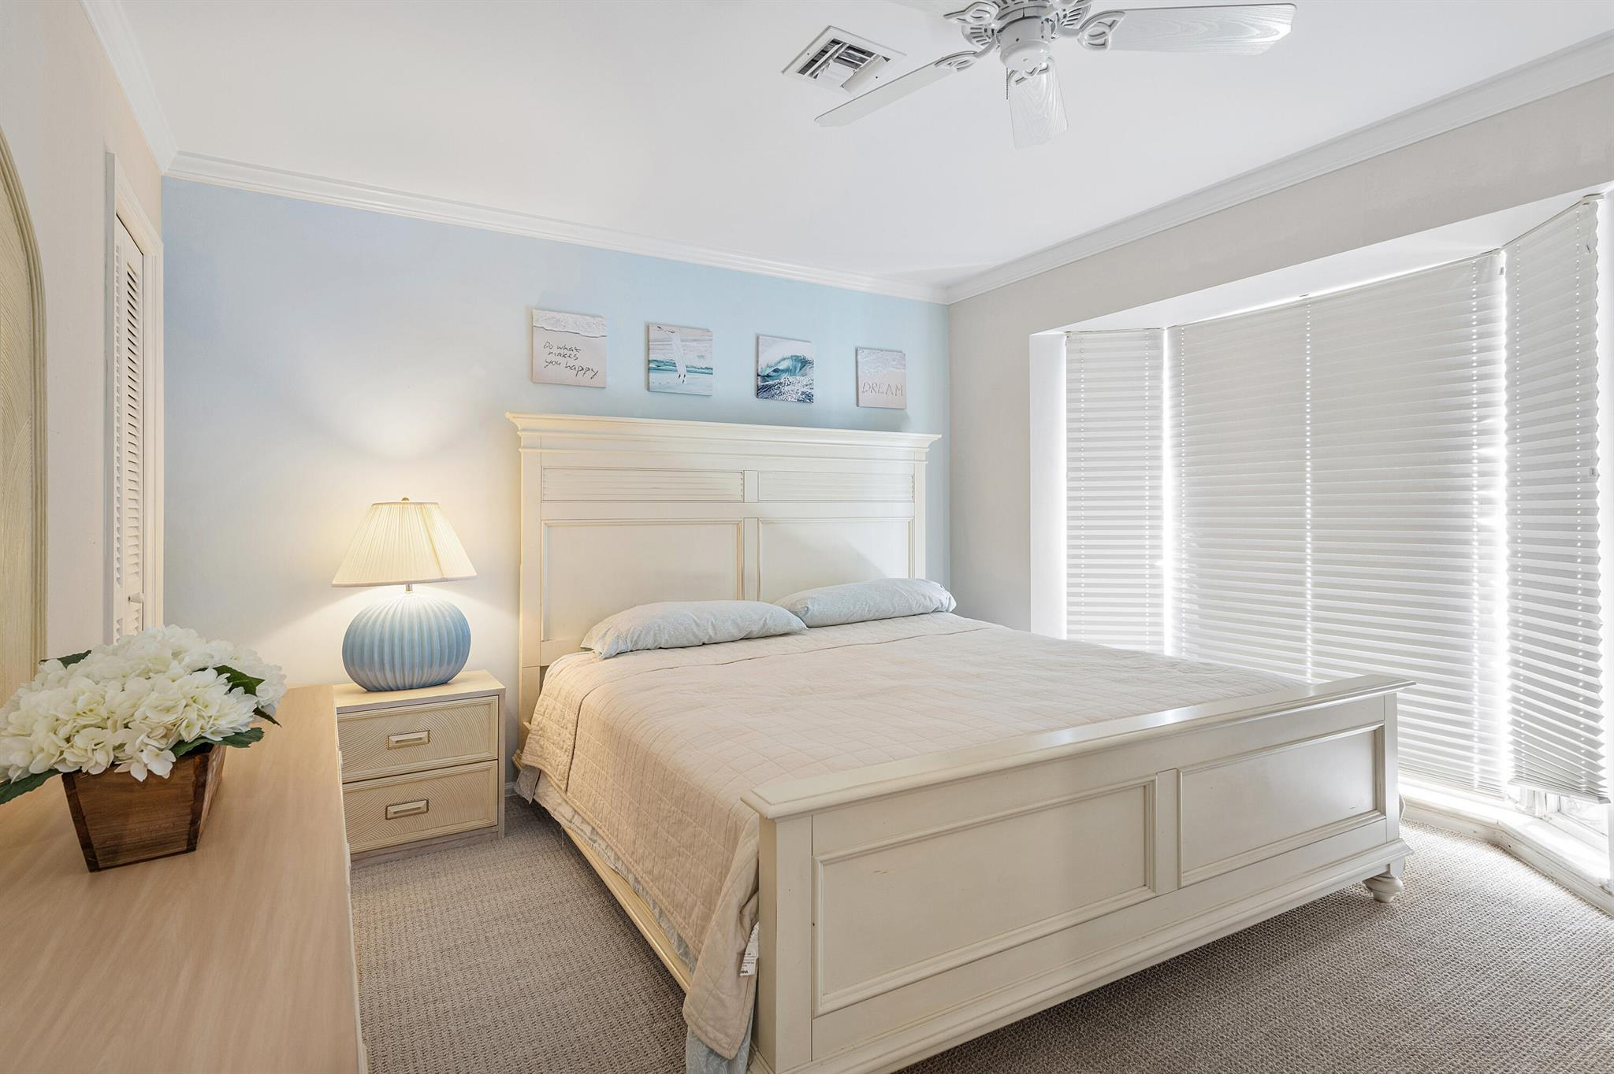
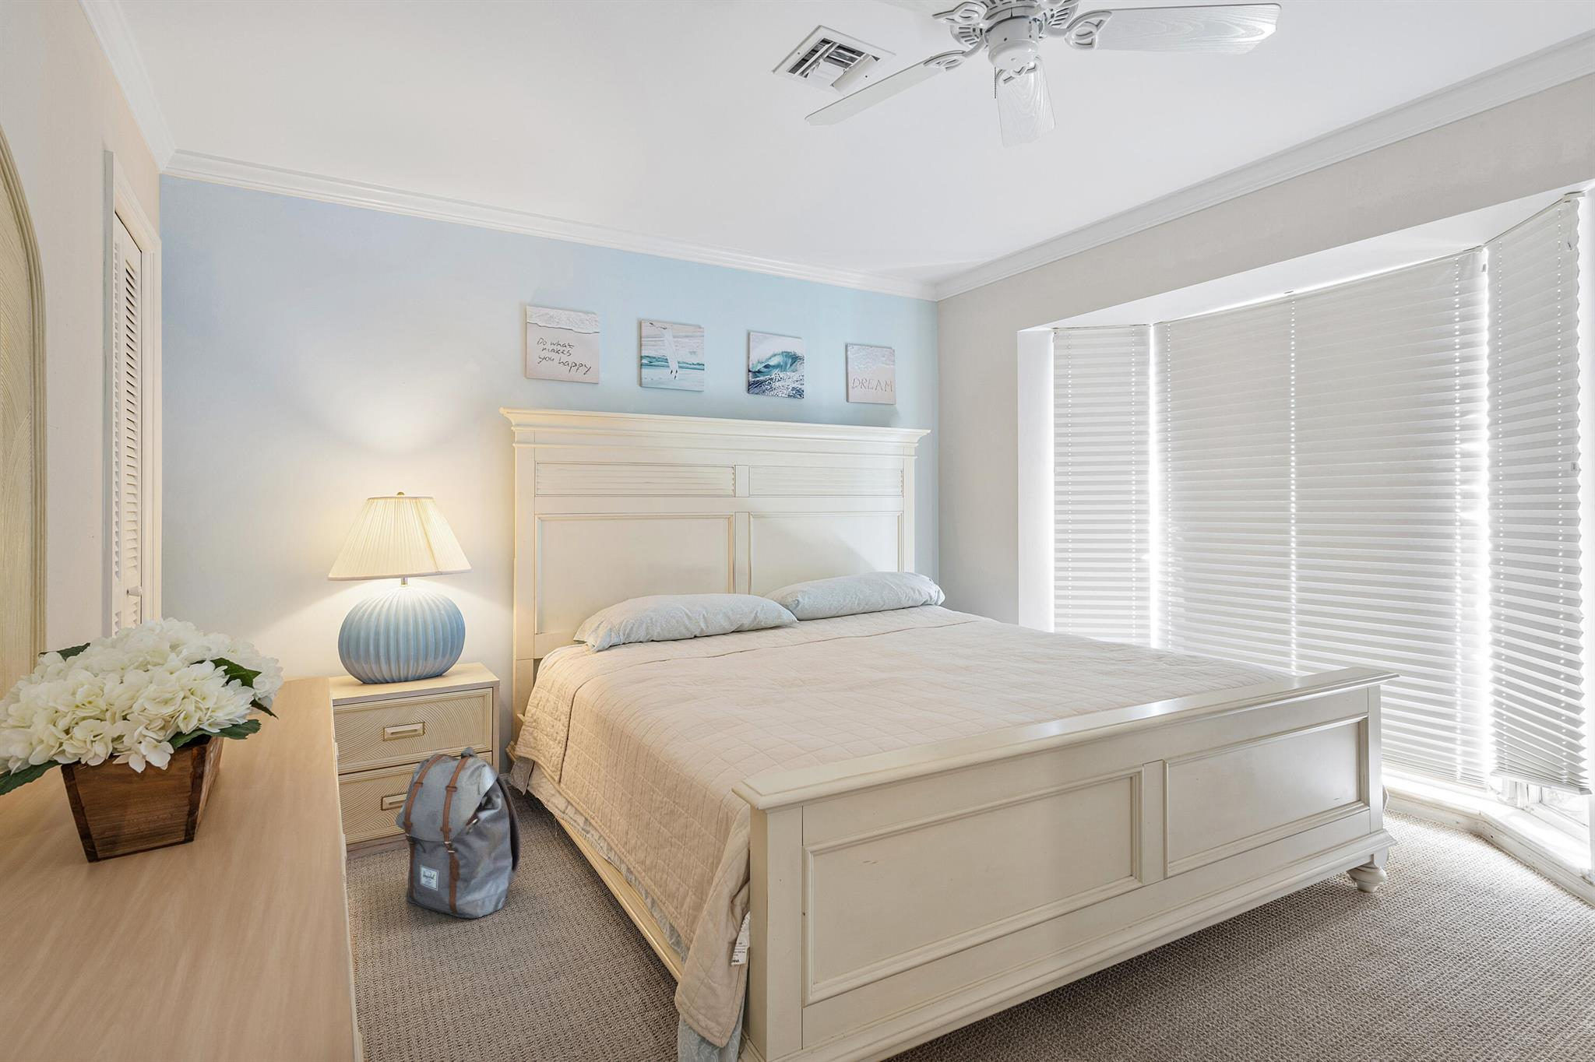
+ backpack [395,746,521,920]
